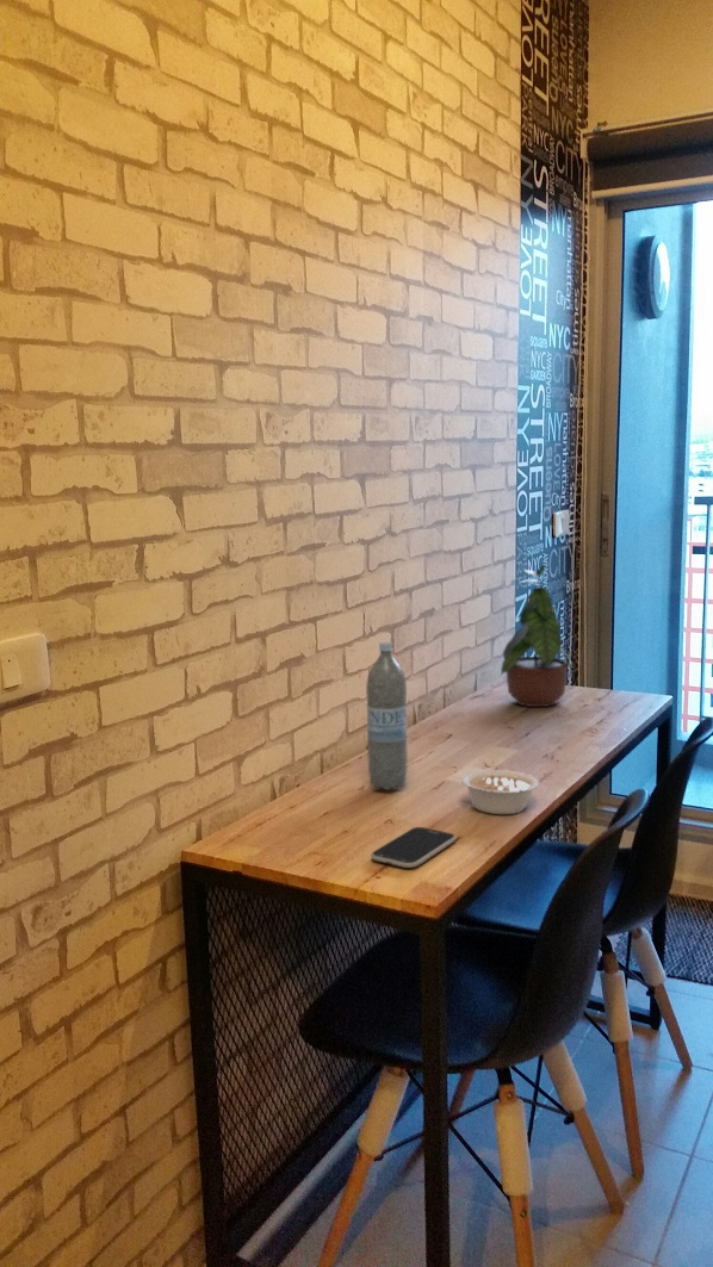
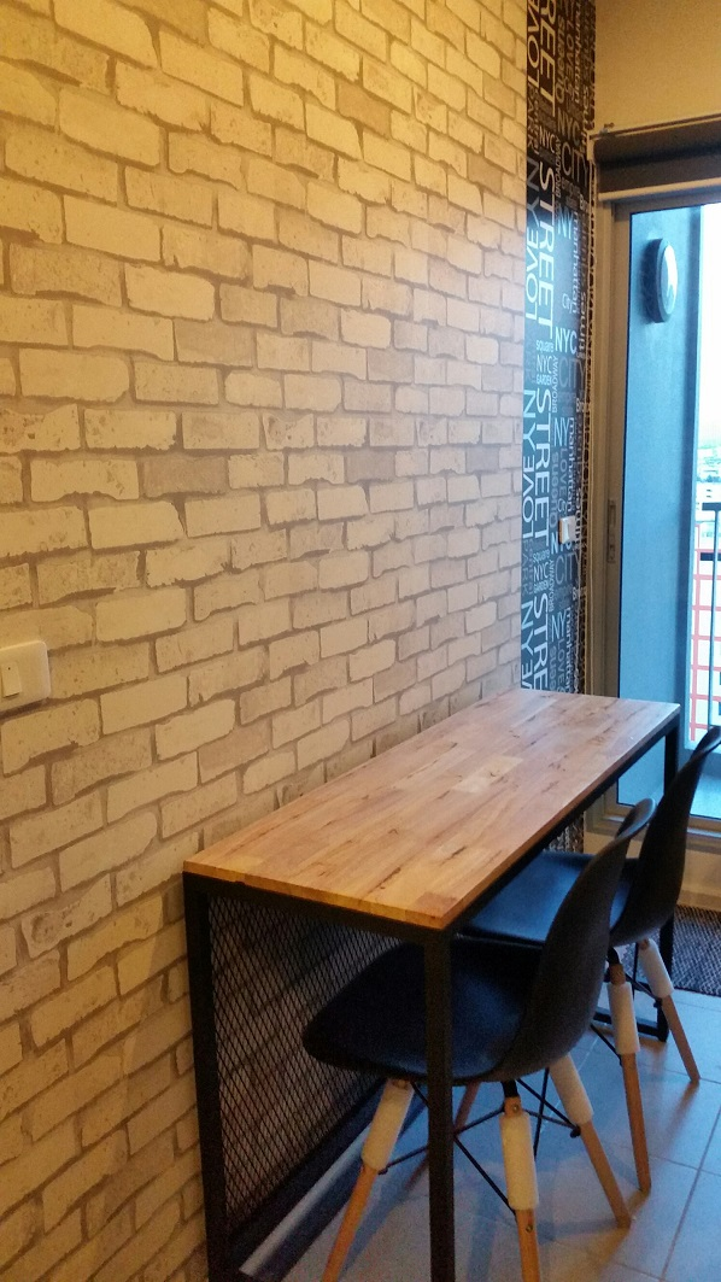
- legume [460,769,540,815]
- smartphone [370,826,457,869]
- potted plant [498,564,575,708]
- water bottle [365,641,409,791]
